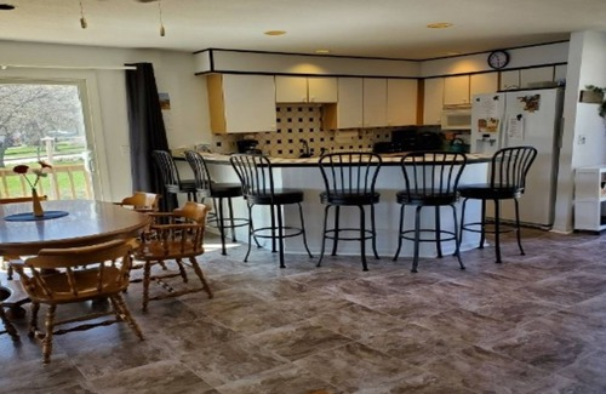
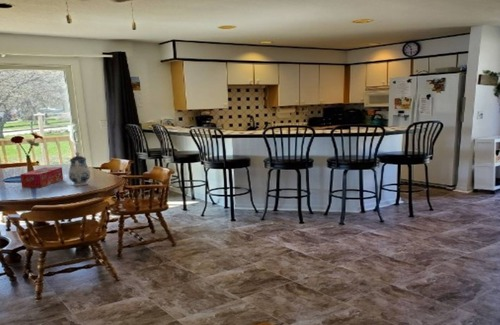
+ teapot [68,151,91,187]
+ tissue box [19,166,64,189]
